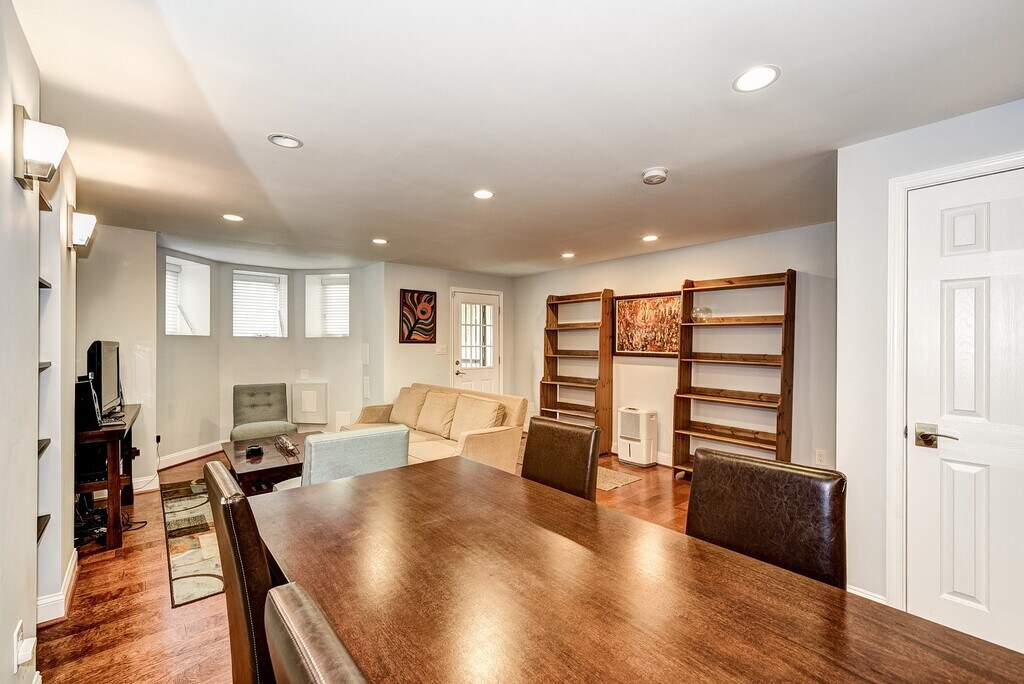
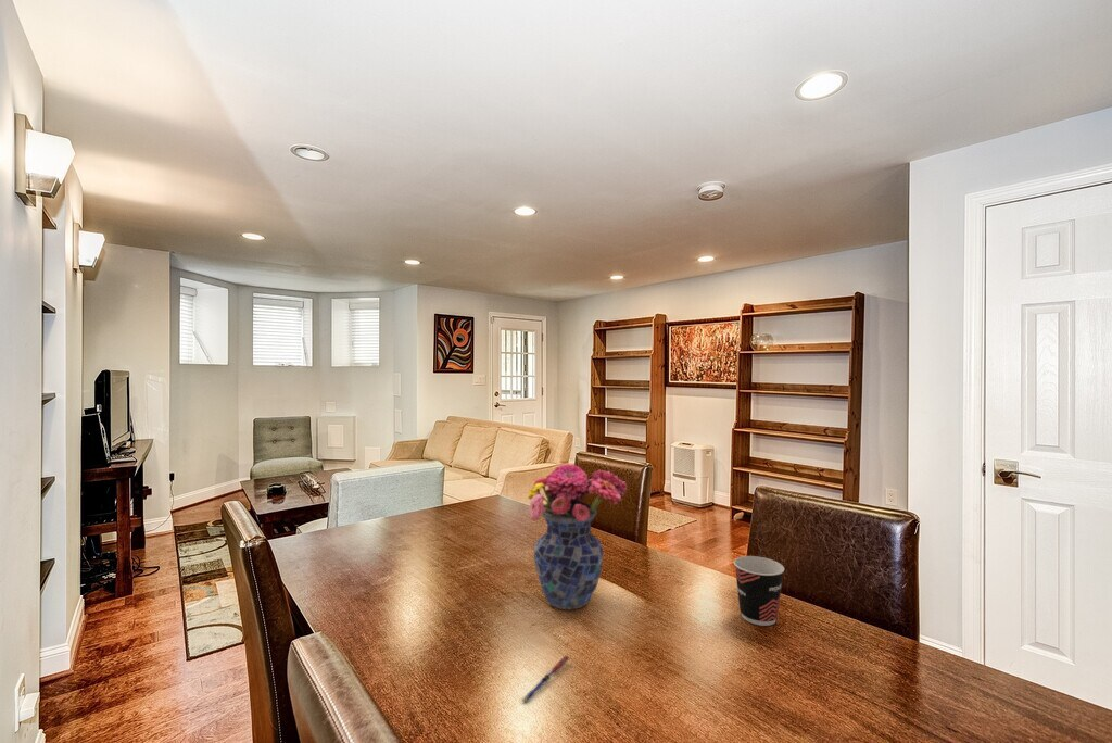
+ pen [521,655,570,703]
+ flower arrangement [527,463,628,610]
+ cup [733,555,785,627]
